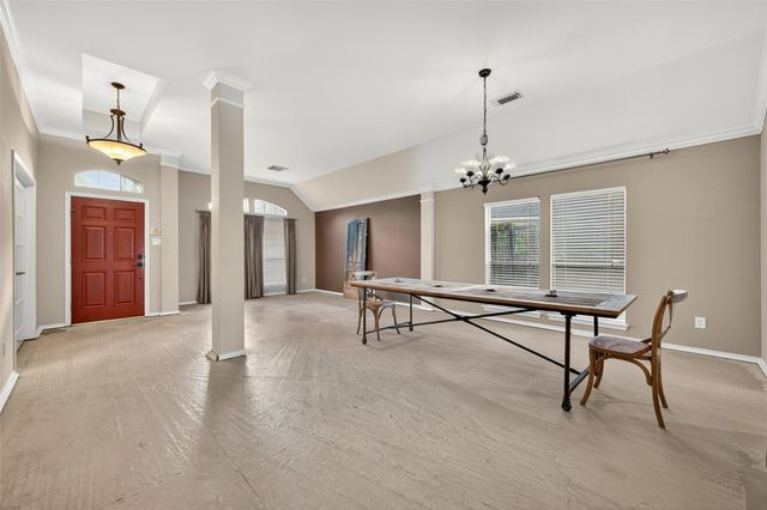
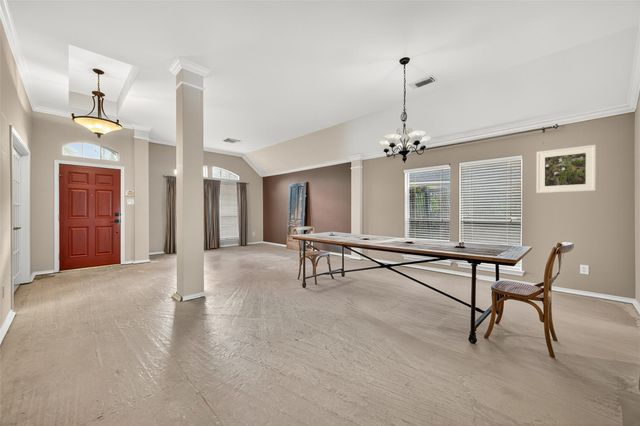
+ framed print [536,144,597,194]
